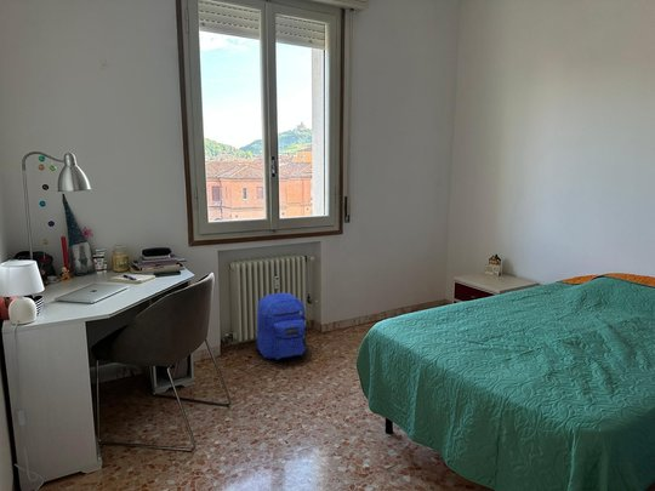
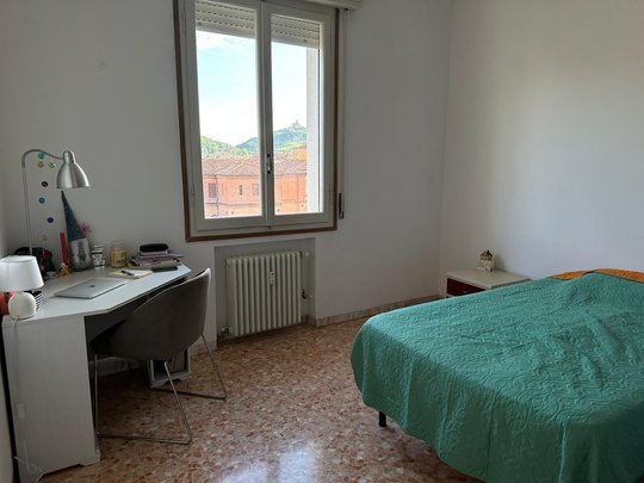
- backpack [254,291,308,360]
